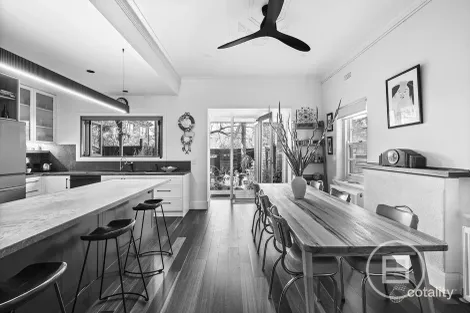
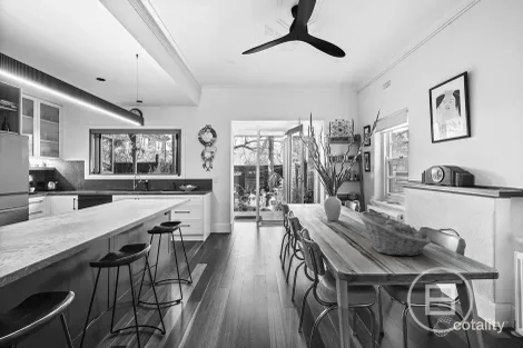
+ fruit basket [358,210,432,257]
